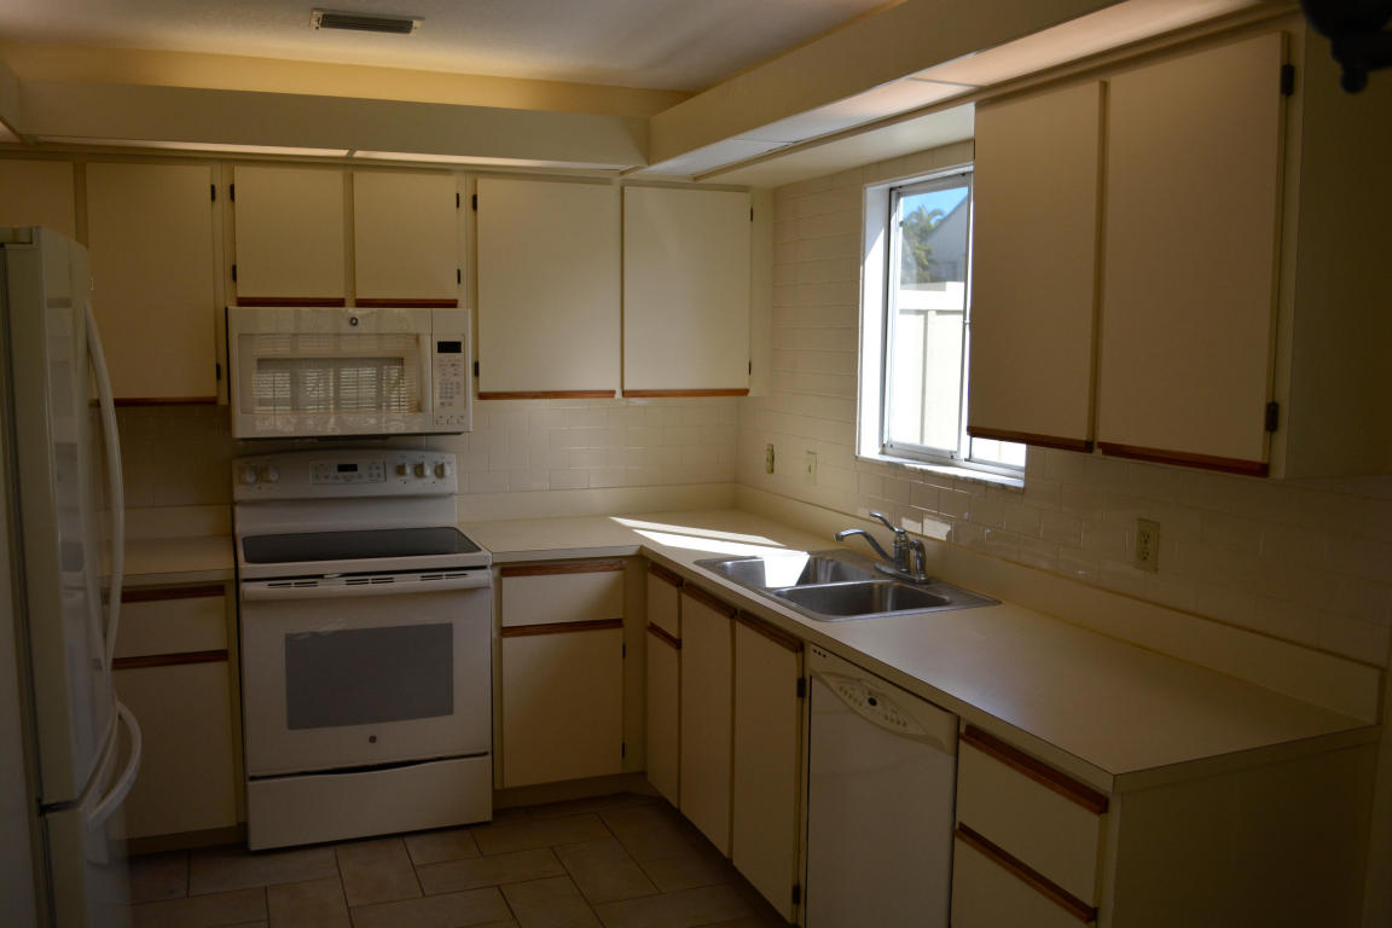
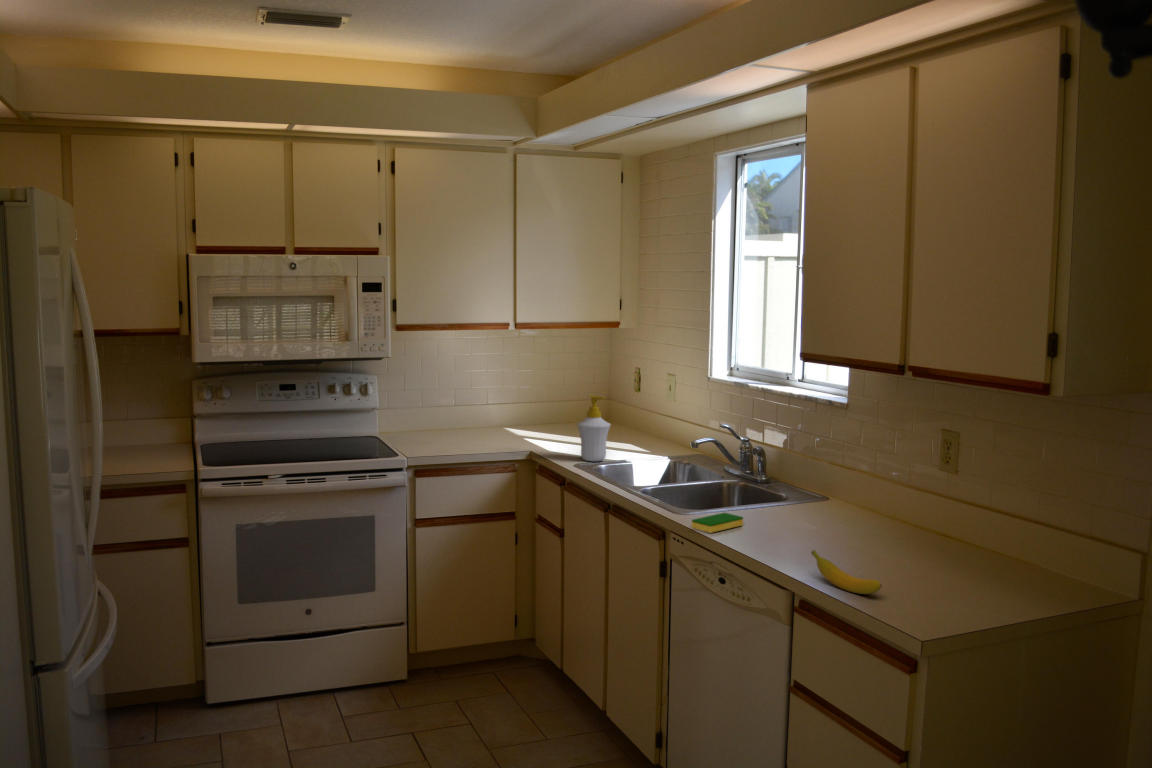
+ banana [810,549,883,595]
+ soap bottle [576,394,612,462]
+ dish sponge [691,512,744,534]
